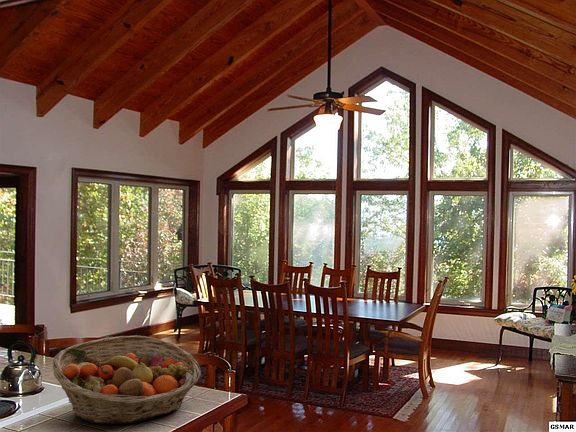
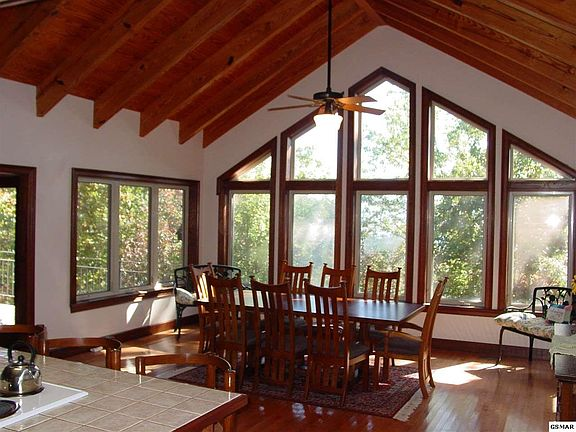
- fruit basket [51,335,202,425]
